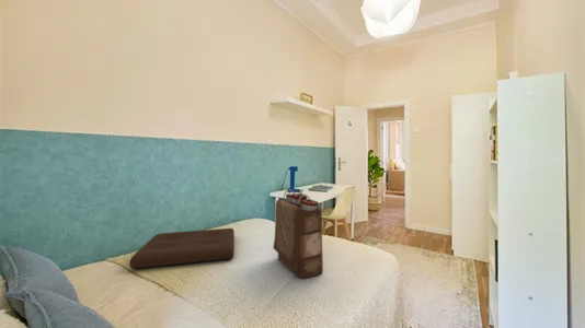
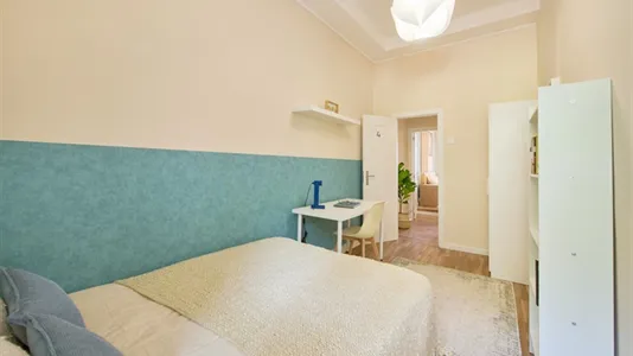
- cushion [128,227,236,270]
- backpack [272,188,324,280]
